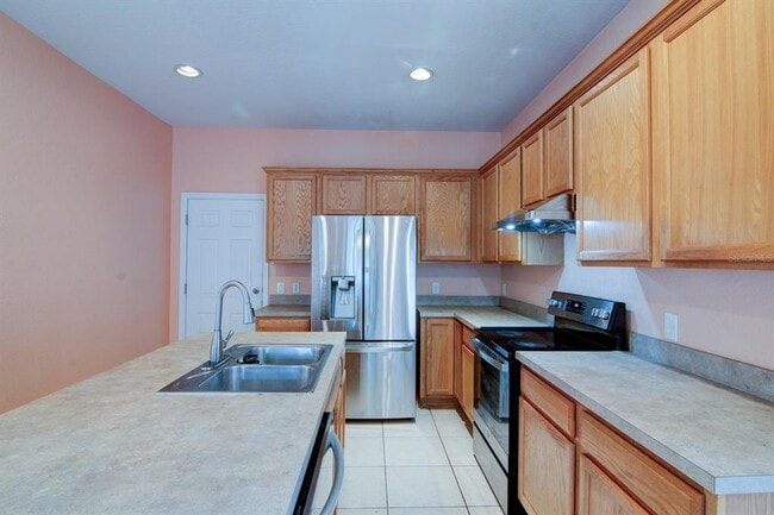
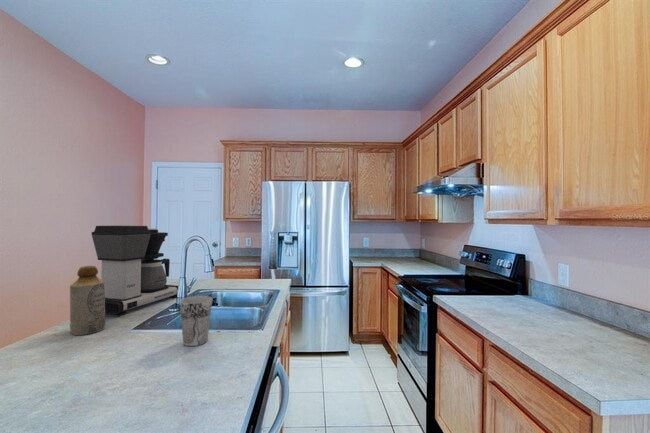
+ coffee maker [91,225,179,316]
+ cup [178,295,213,347]
+ bottle [69,265,106,336]
